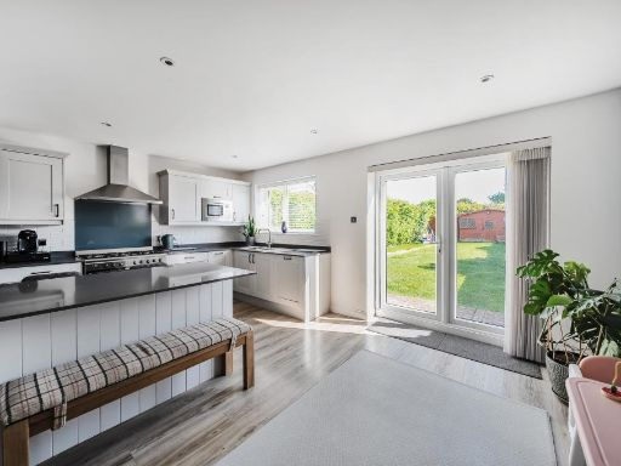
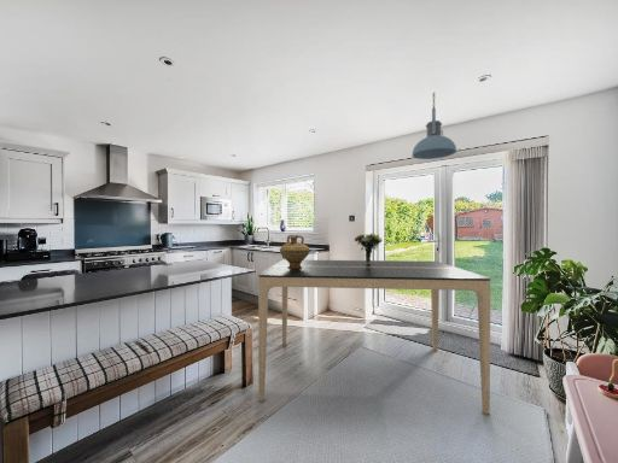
+ bouquet [354,232,383,264]
+ ceiling light [410,92,457,160]
+ ceramic jug [279,234,311,269]
+ dining table [257,259,491,415]
